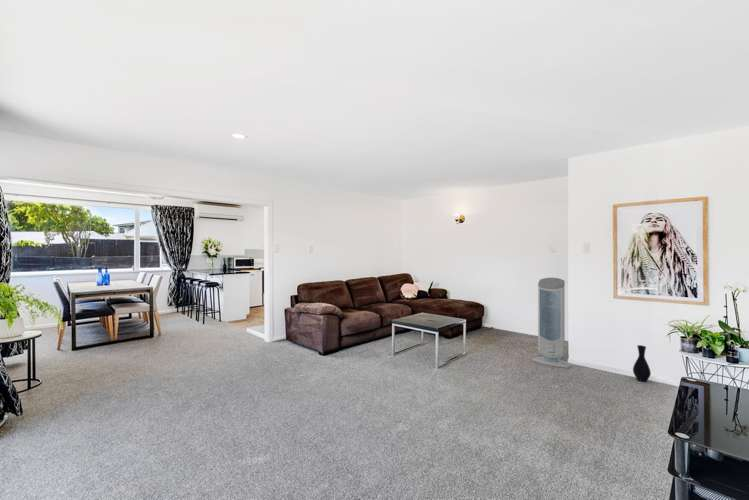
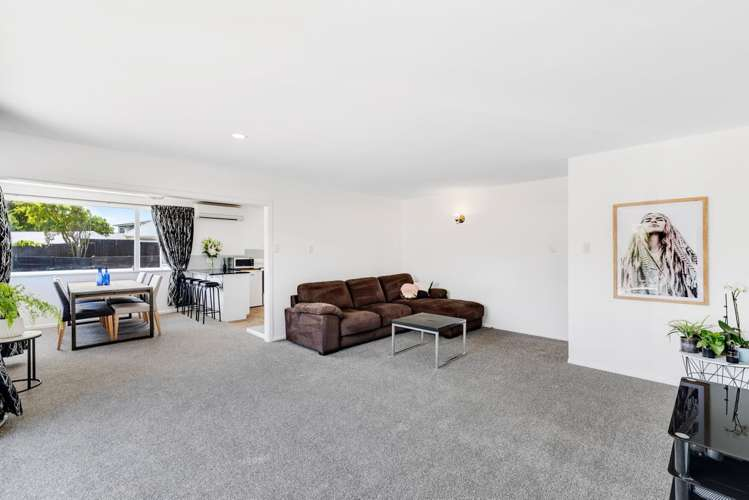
- air purifier [531,277,572,369]
- vase [632,344,652,383]
